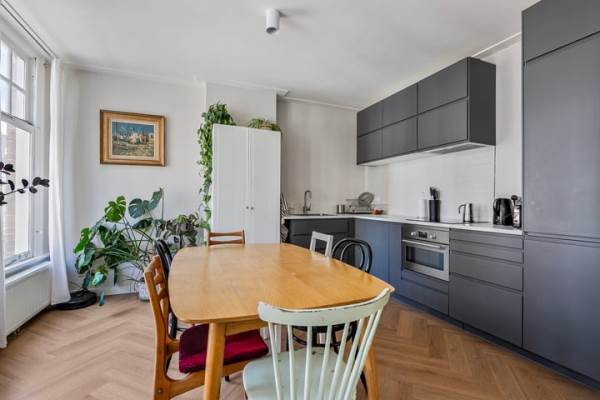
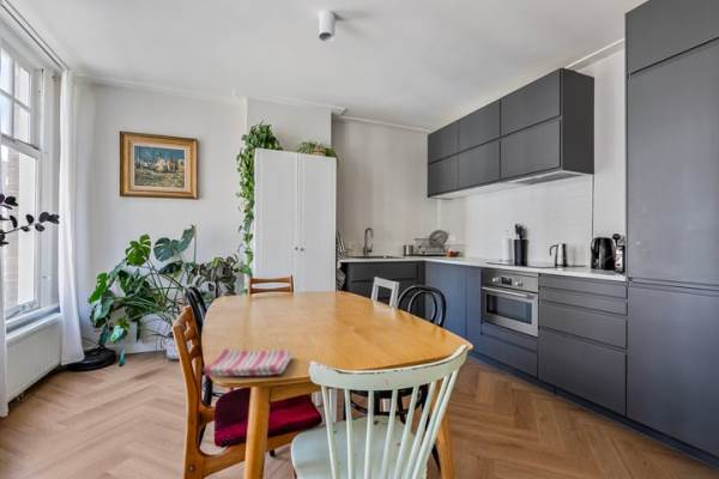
+ dish towel [203,347,292,377]
